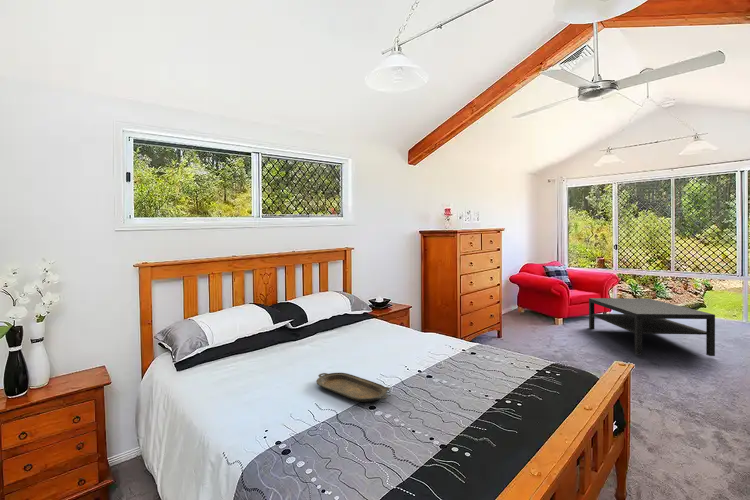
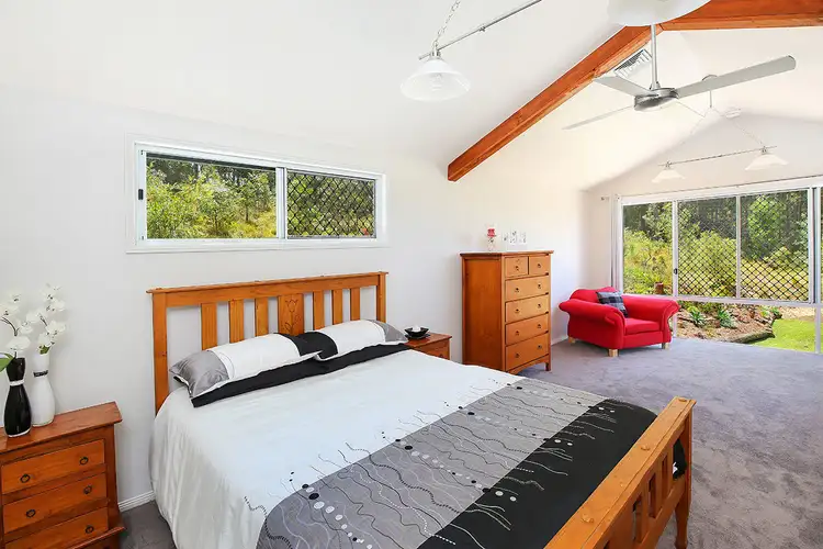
- serving tray [315,372,391,403]
- coffee table [588,297,716,357]
